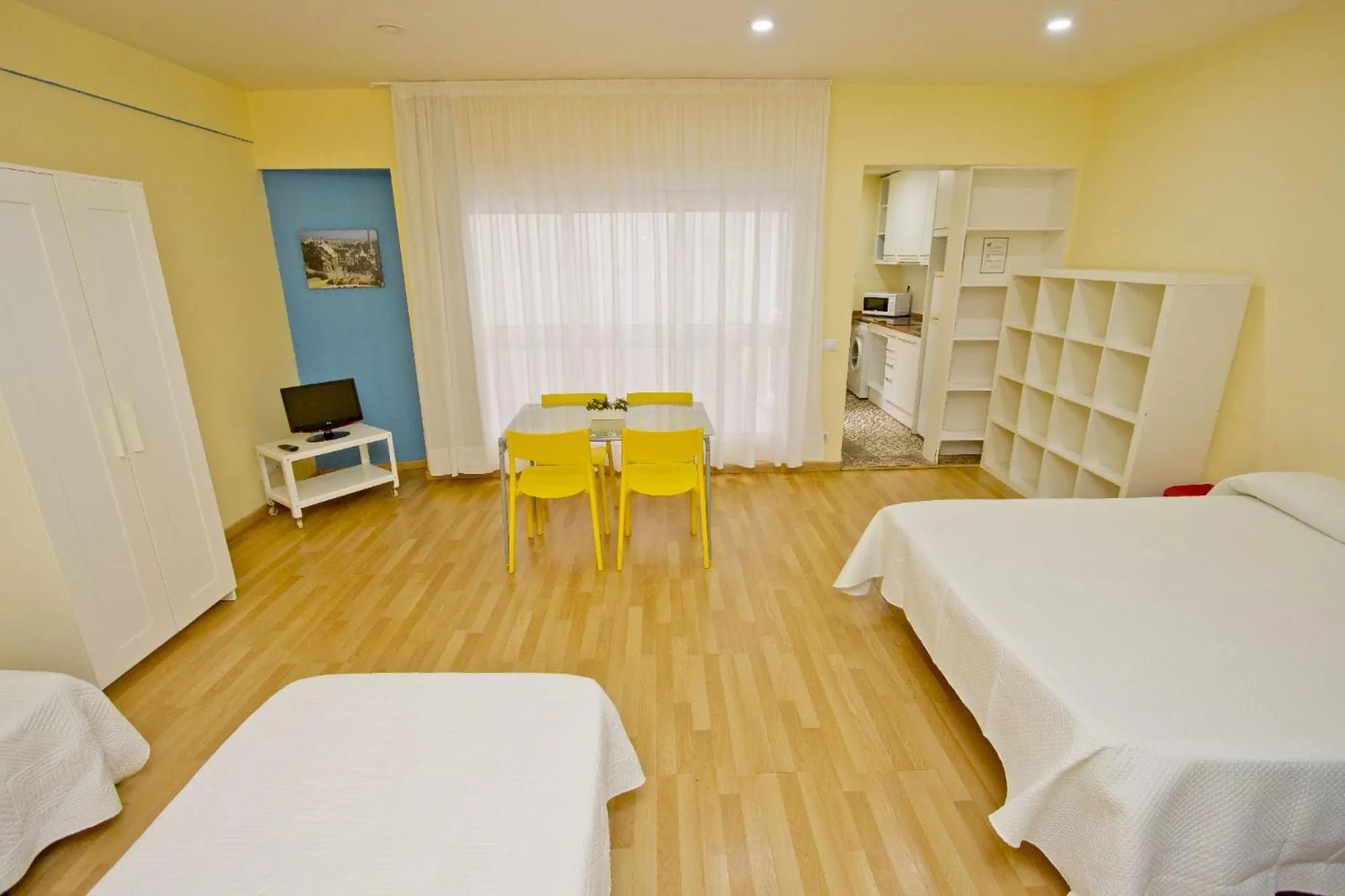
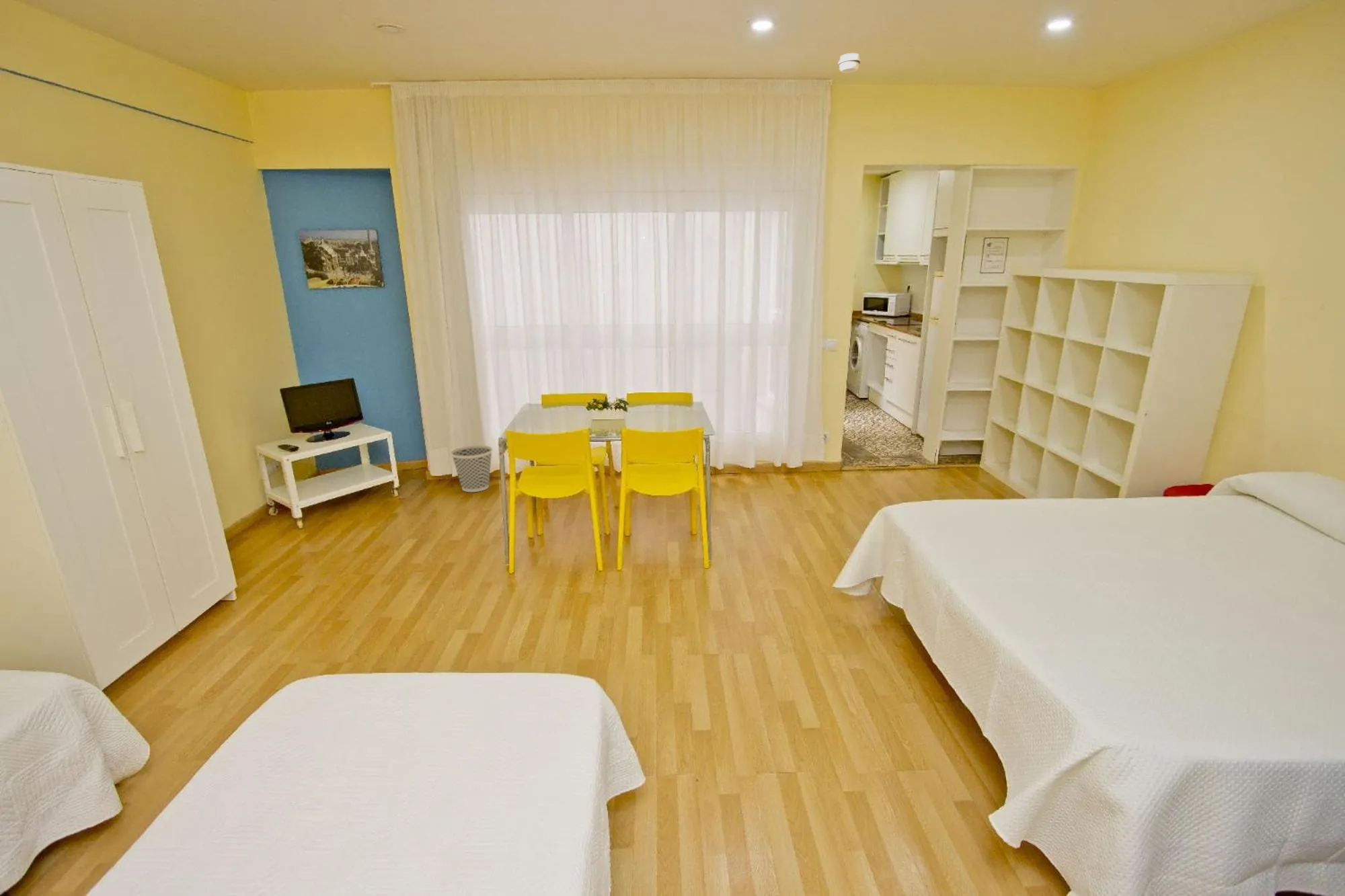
+ wastebasket [450,444,494,493]
+ smoke detector [837,52,861,73]
